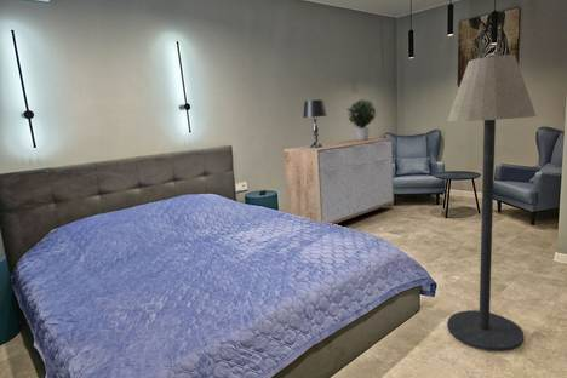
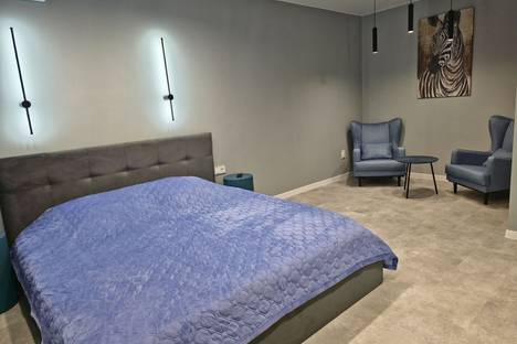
- floor lamp [446,53,538,353]
- sideboard [282,137,395,225]
- potted plant [346,98,377,141]
- table lamp [302,98,328,148]
